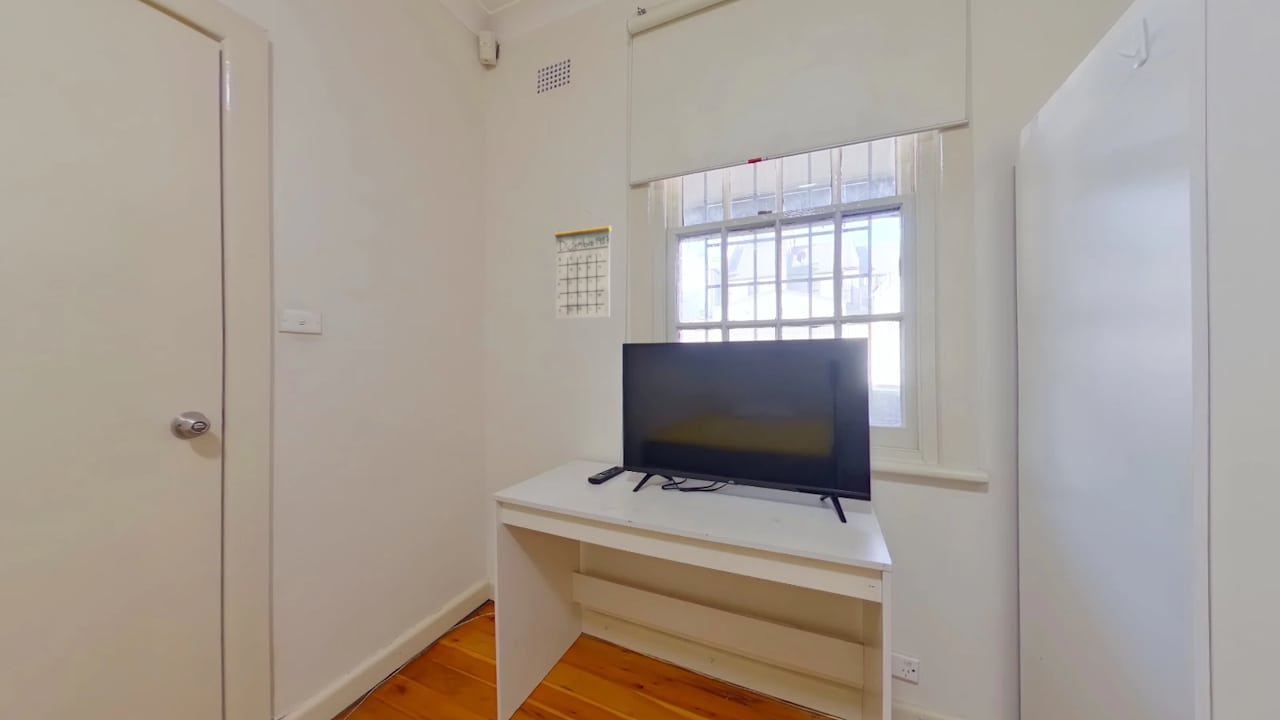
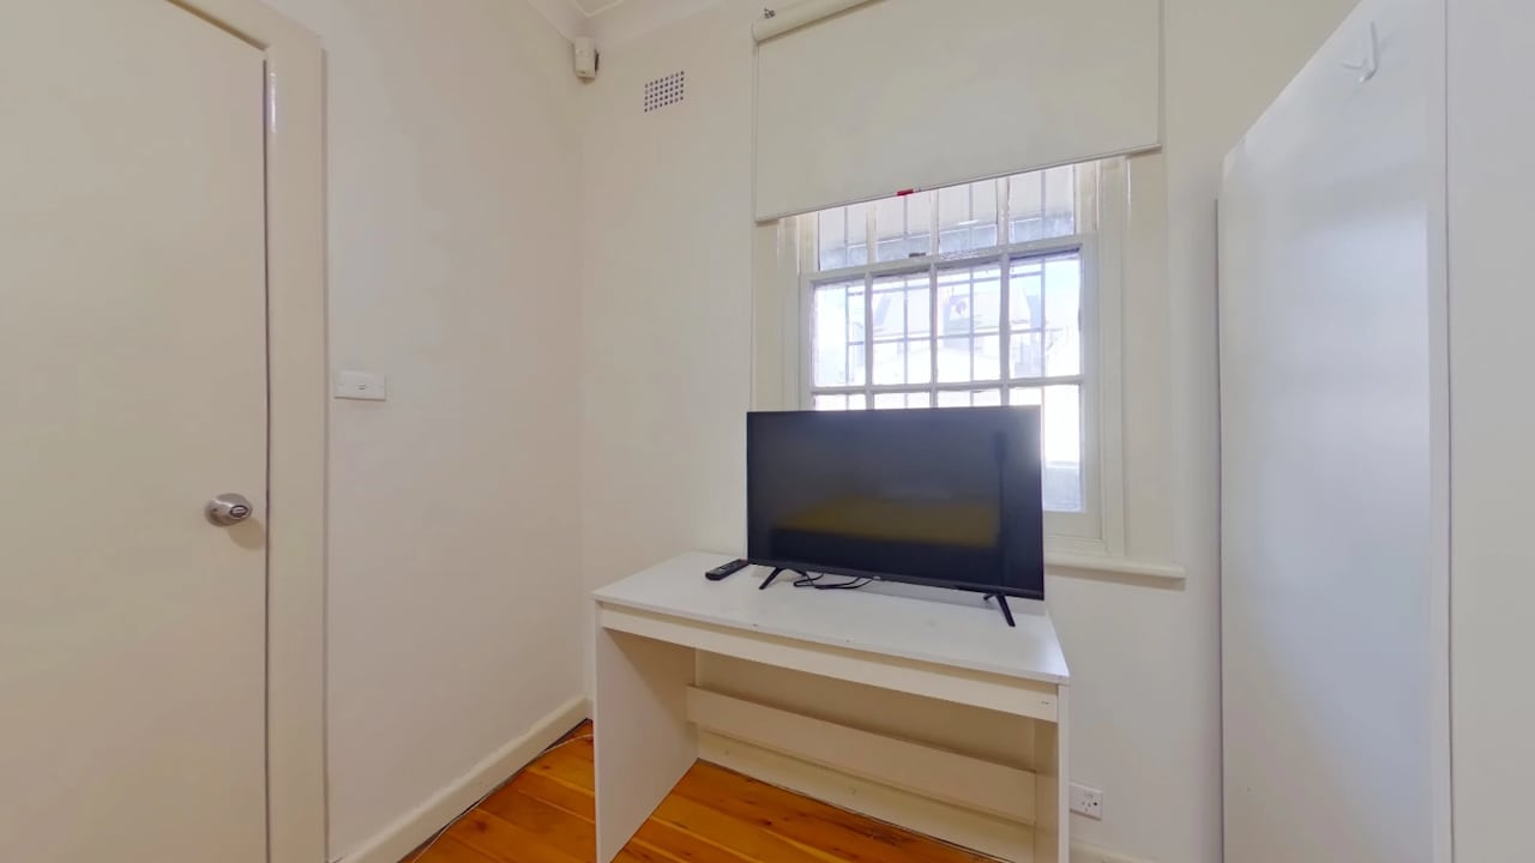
- calendar [554,208,613,320]
